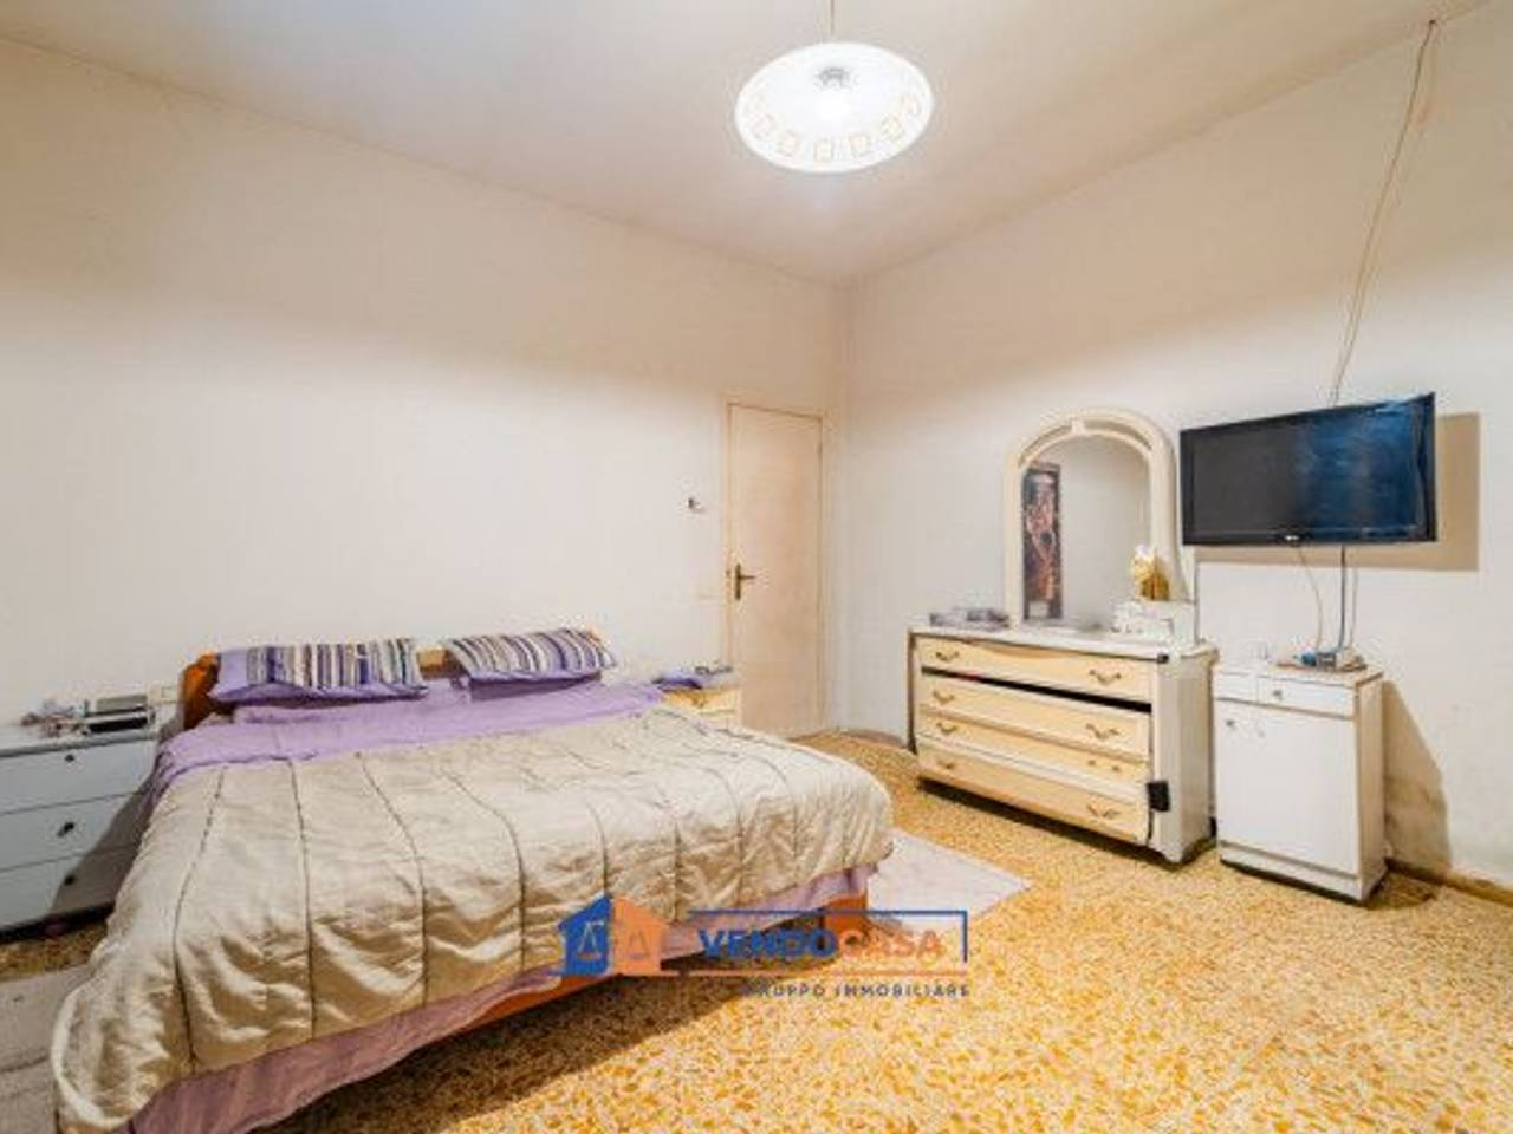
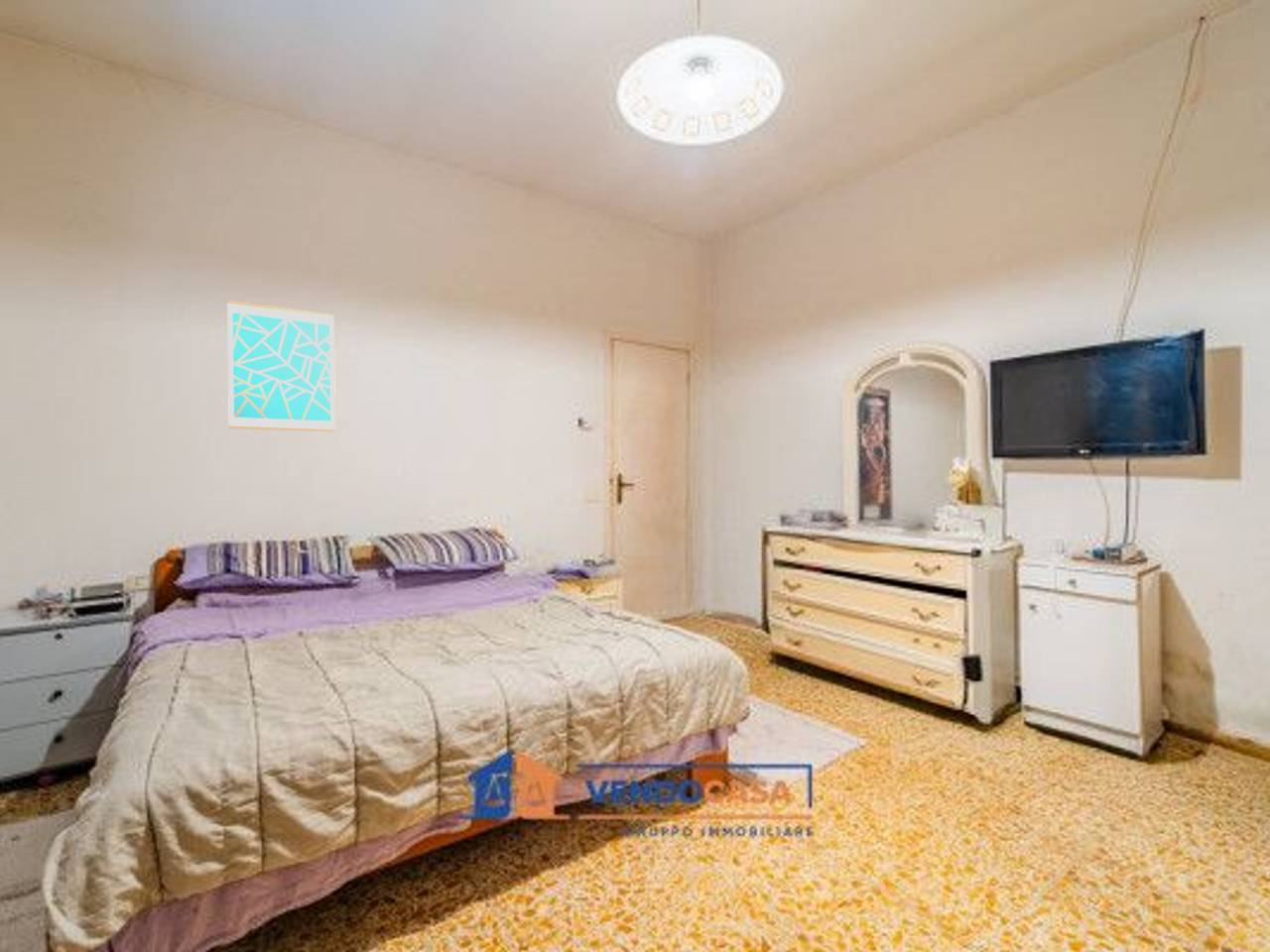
+ wall art [226,299,336,432]
